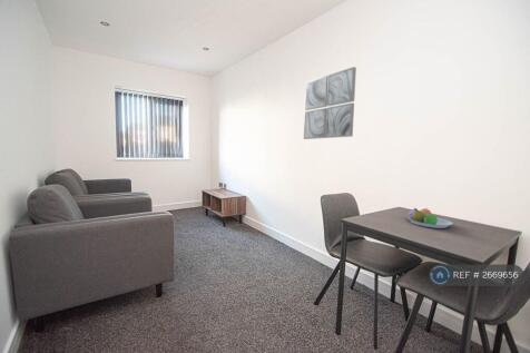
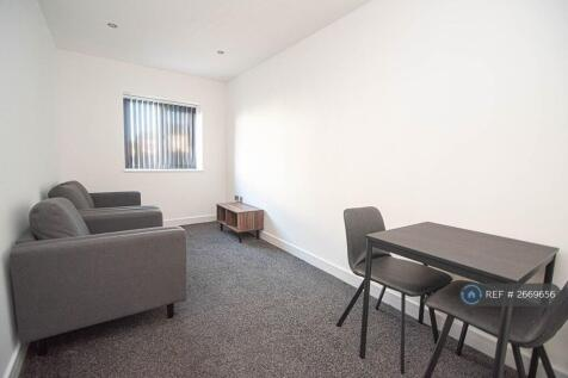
- fruit bowl [406,207,454,229]
- wall art [303,66,357,140]
